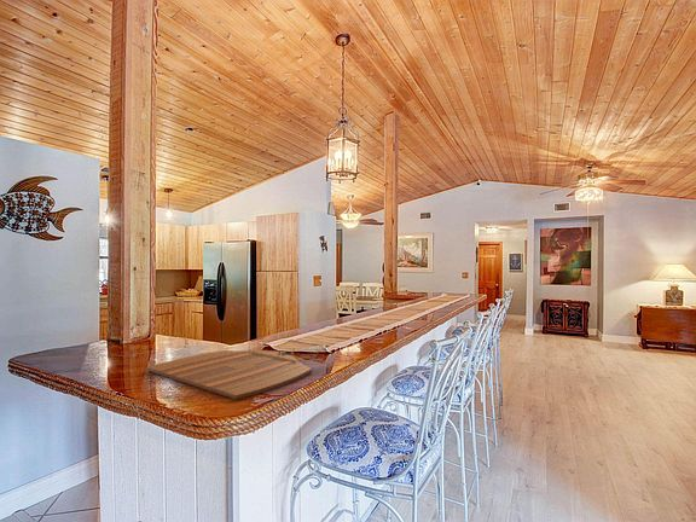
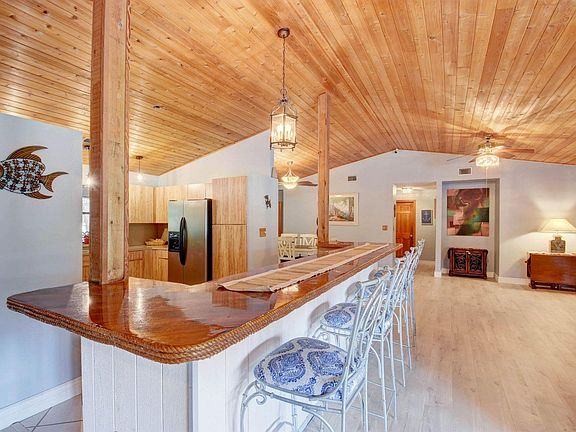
- cutting board [145,349,313,401]
